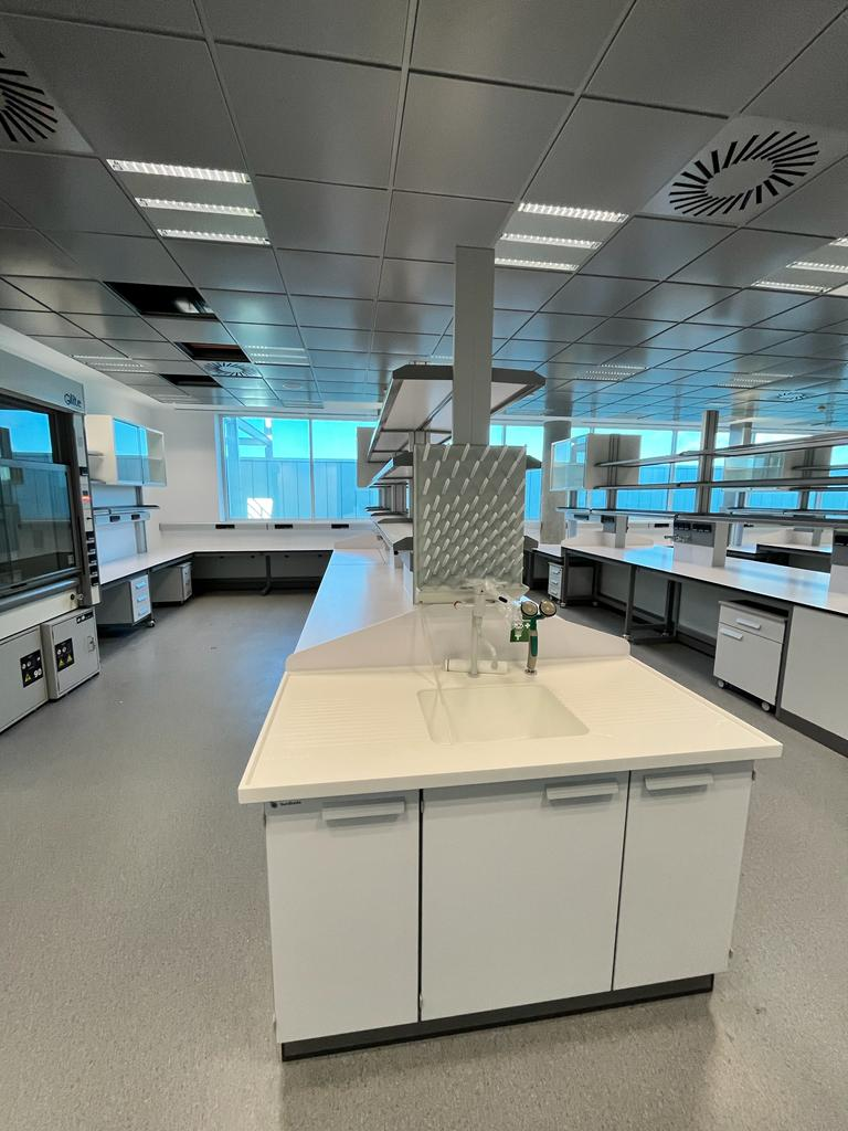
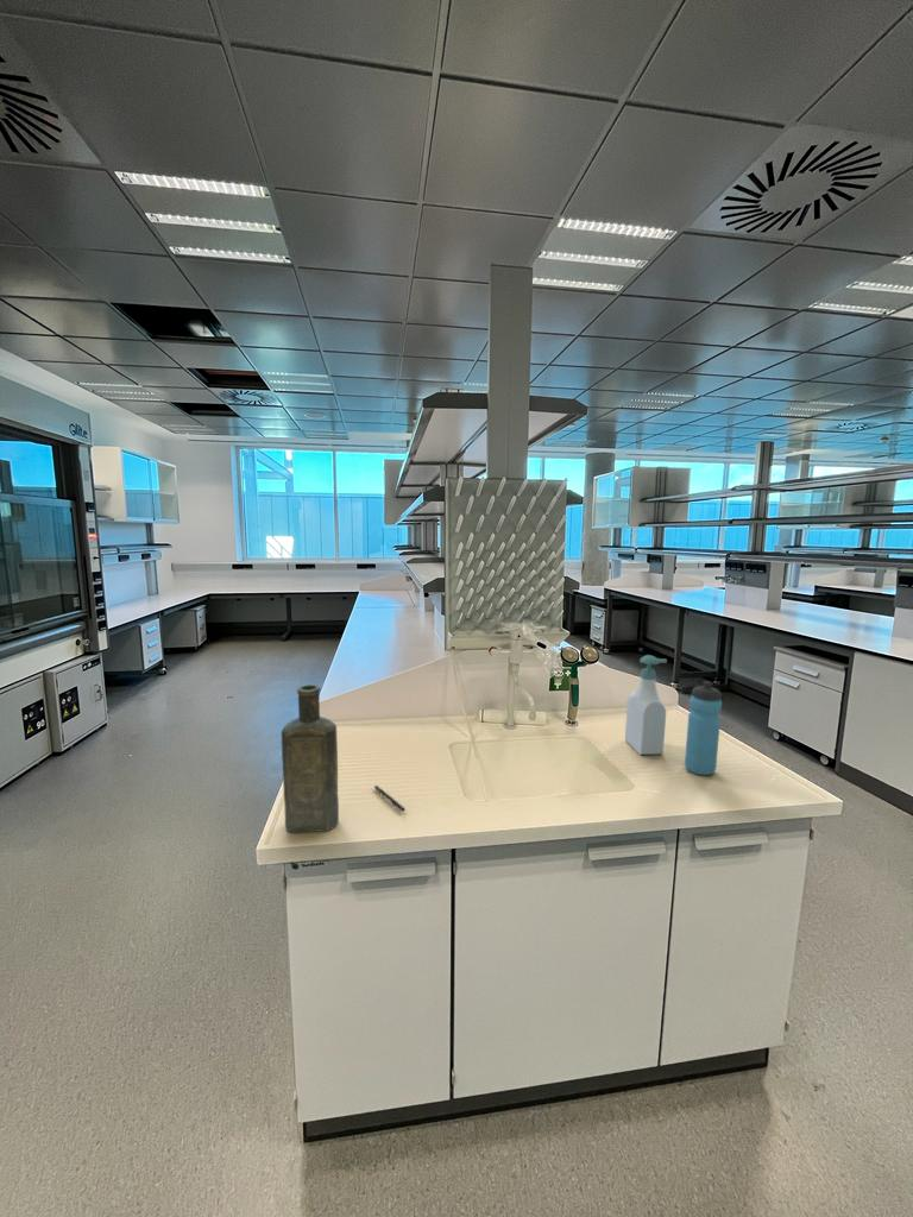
+ soap bottle [624,654,668,756]
+ water bottle [684,680,723,776]
+ pen [373,784,407,813]
+ bottle [281,683,340,834]
